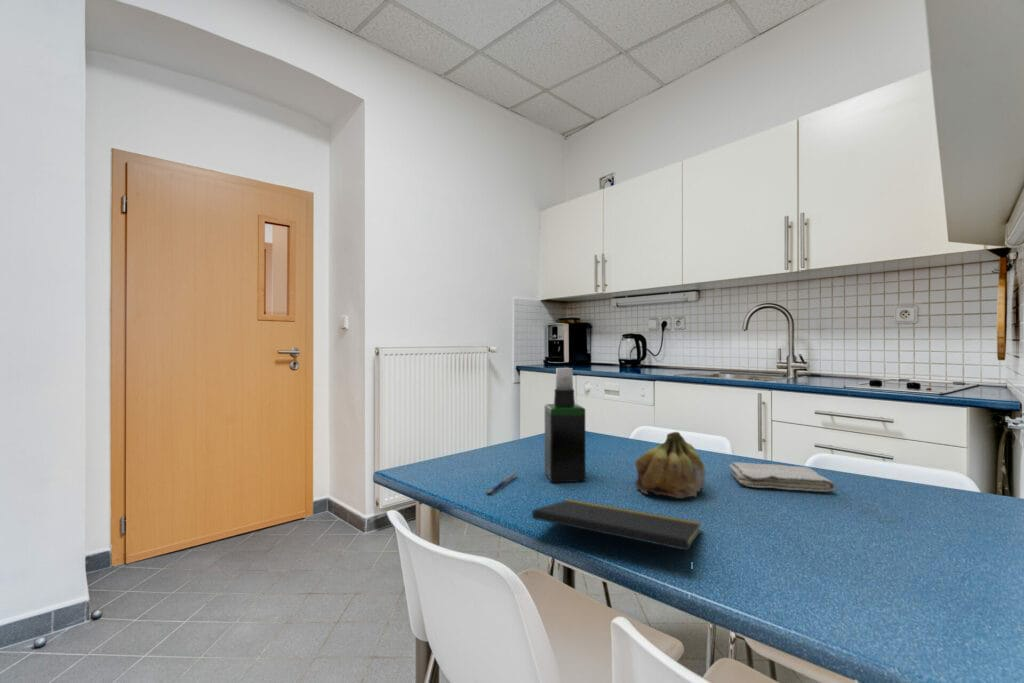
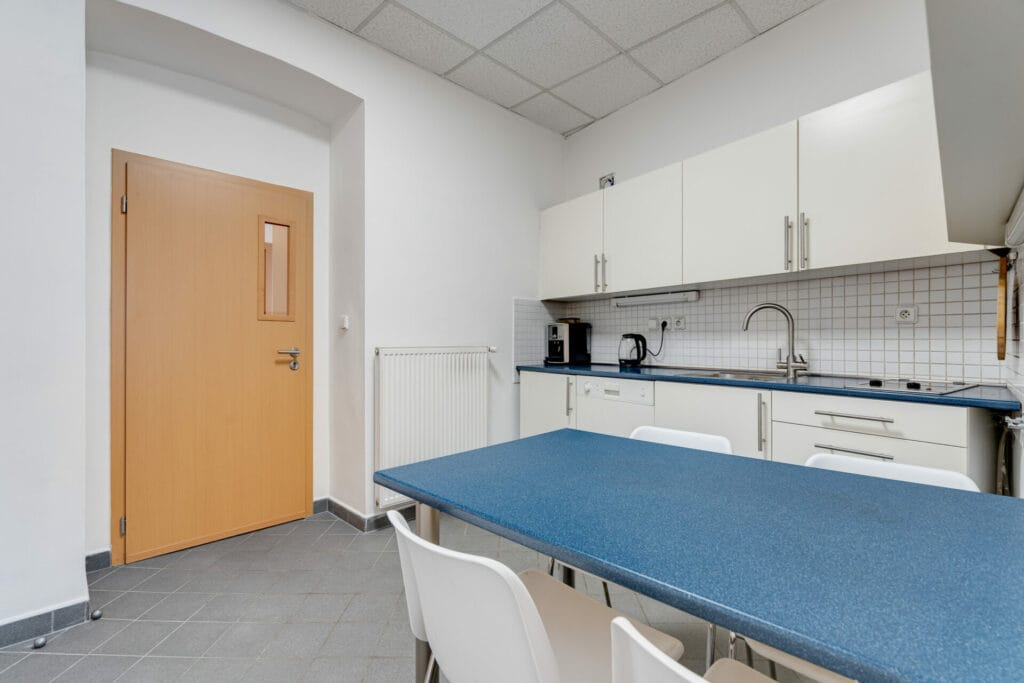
- spray bottle [544,367,587,483]
- notepad [531,498,702,576]
- fruit [634,431,707,499]
- pen [484,471,518,495]
- washcloth [728,461,837,493]
